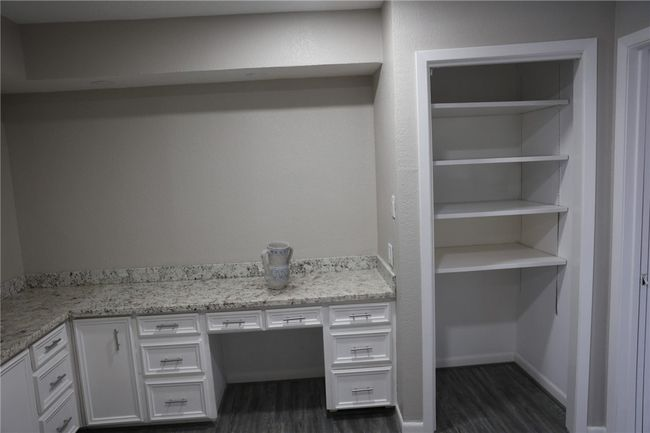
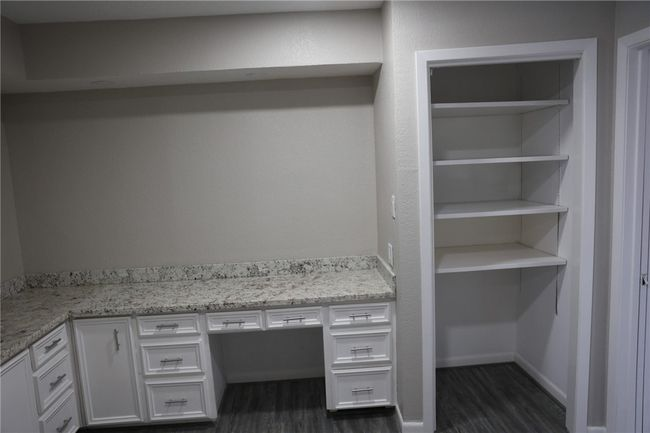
- vase [260,240,294,290]
